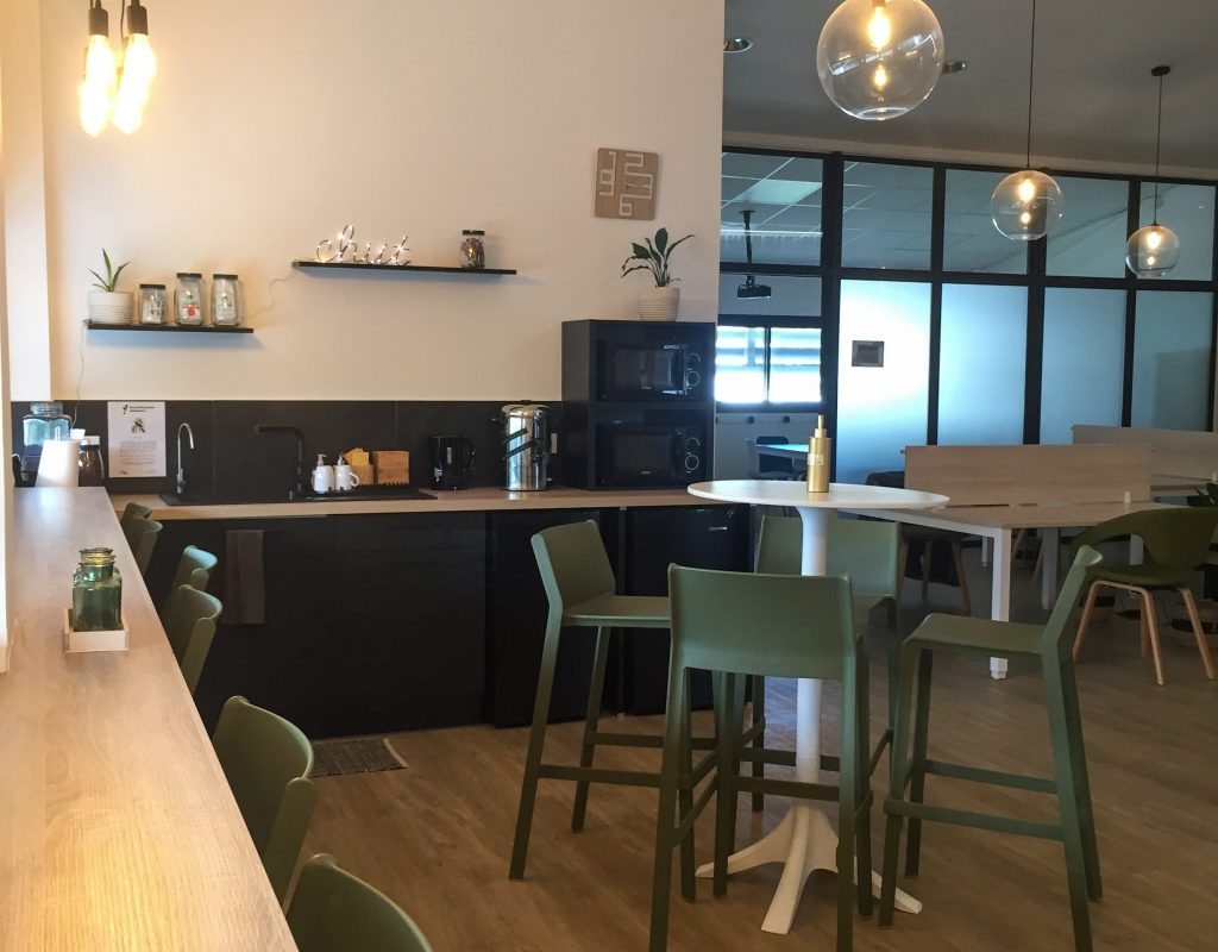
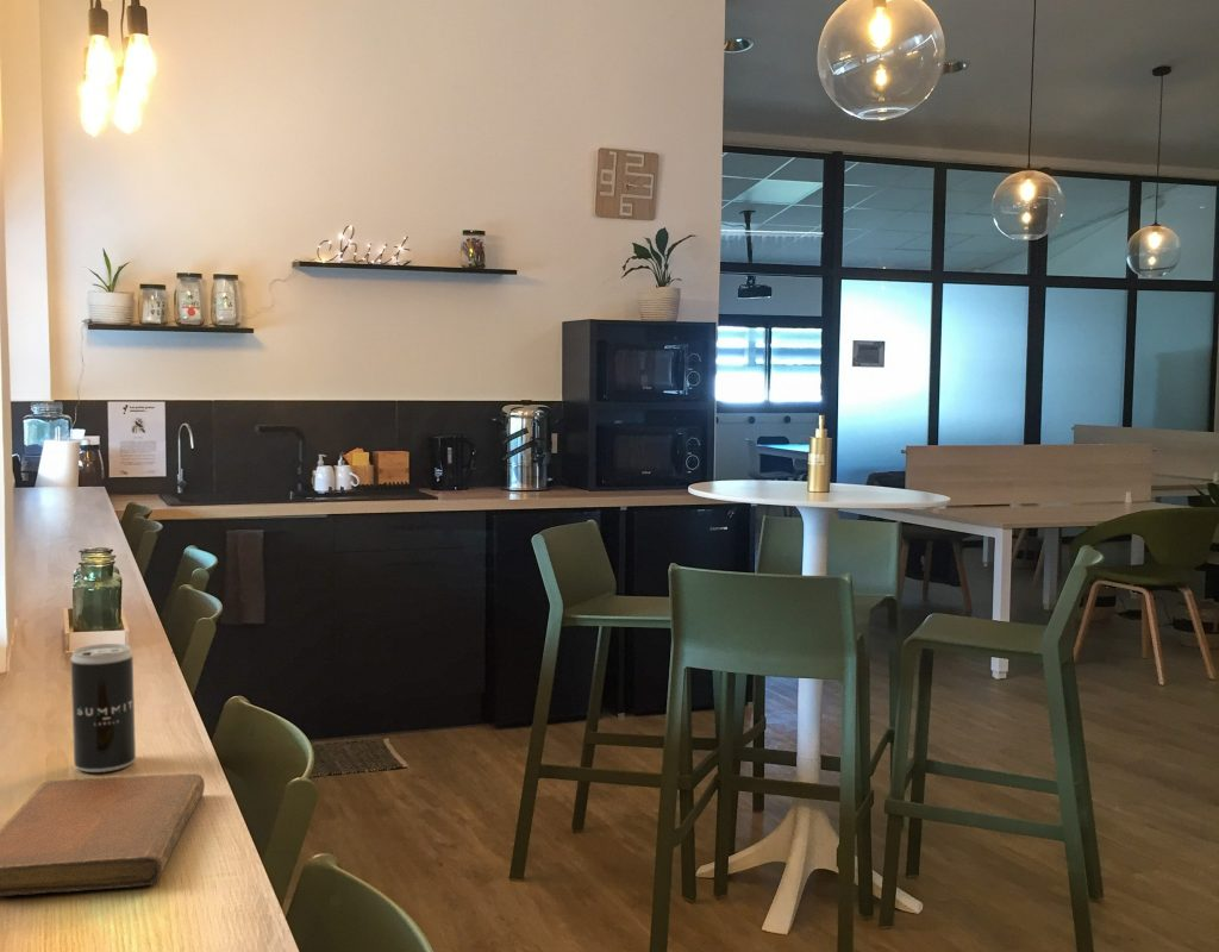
+ beverage can [70,643,137,774]
+ notebook [0,772,206,897]
